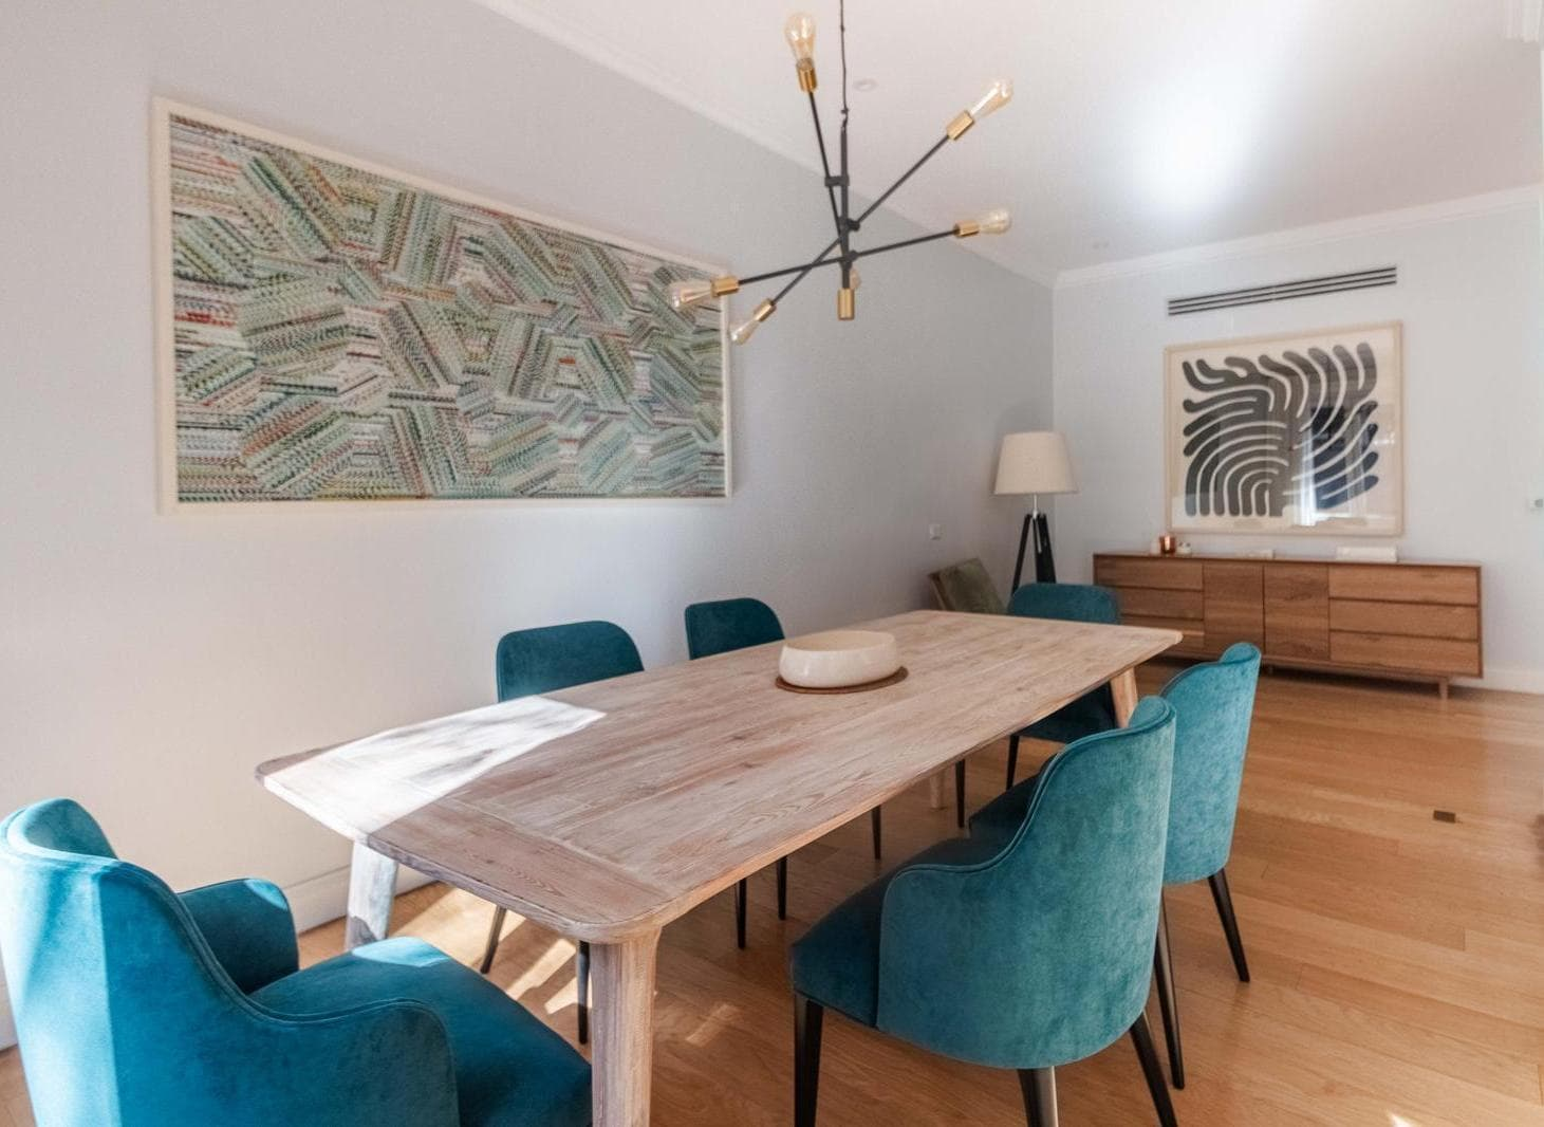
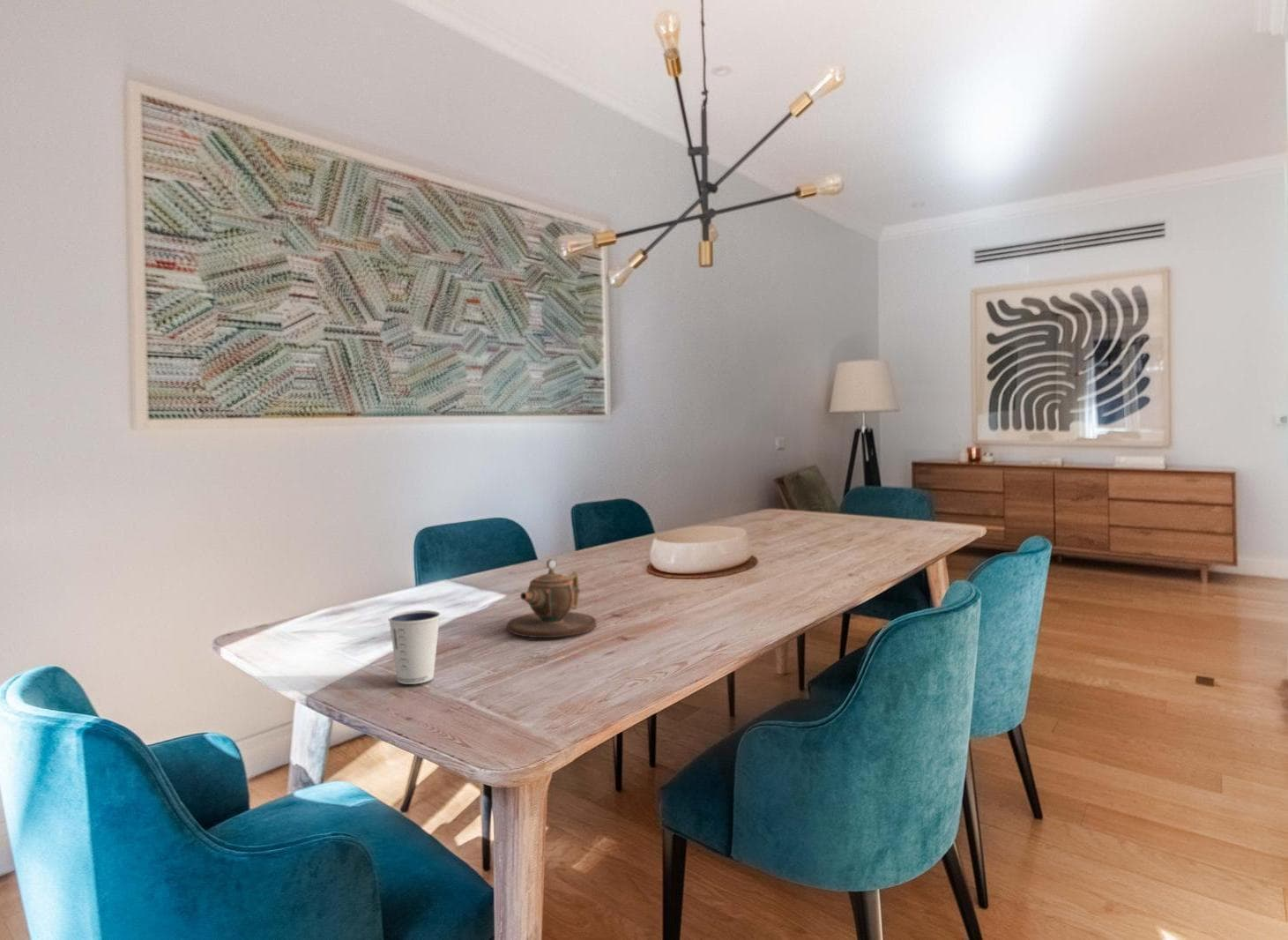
+ dixie cup [387,609,442,685]
+ teapot [506,558,597,638]
